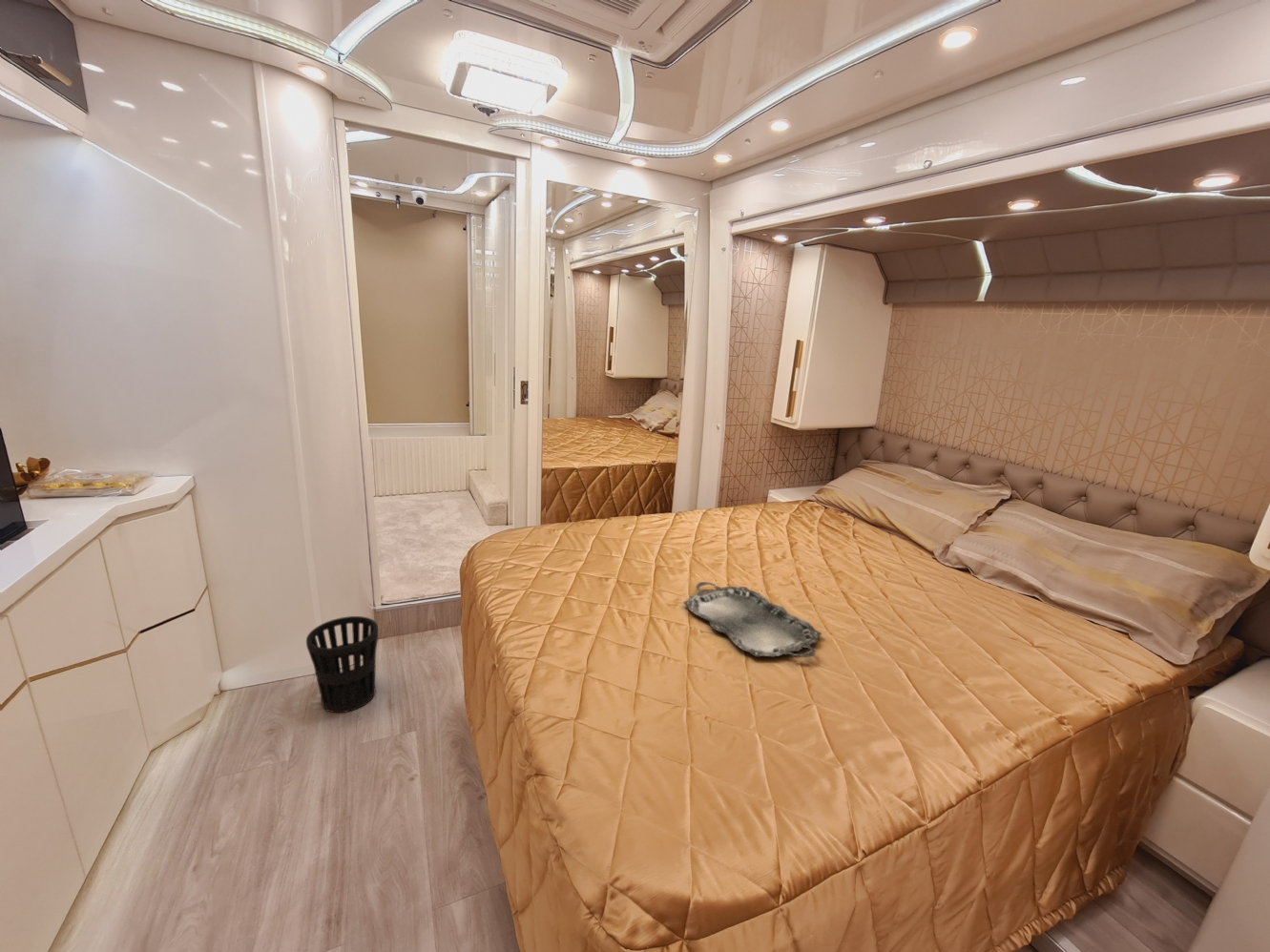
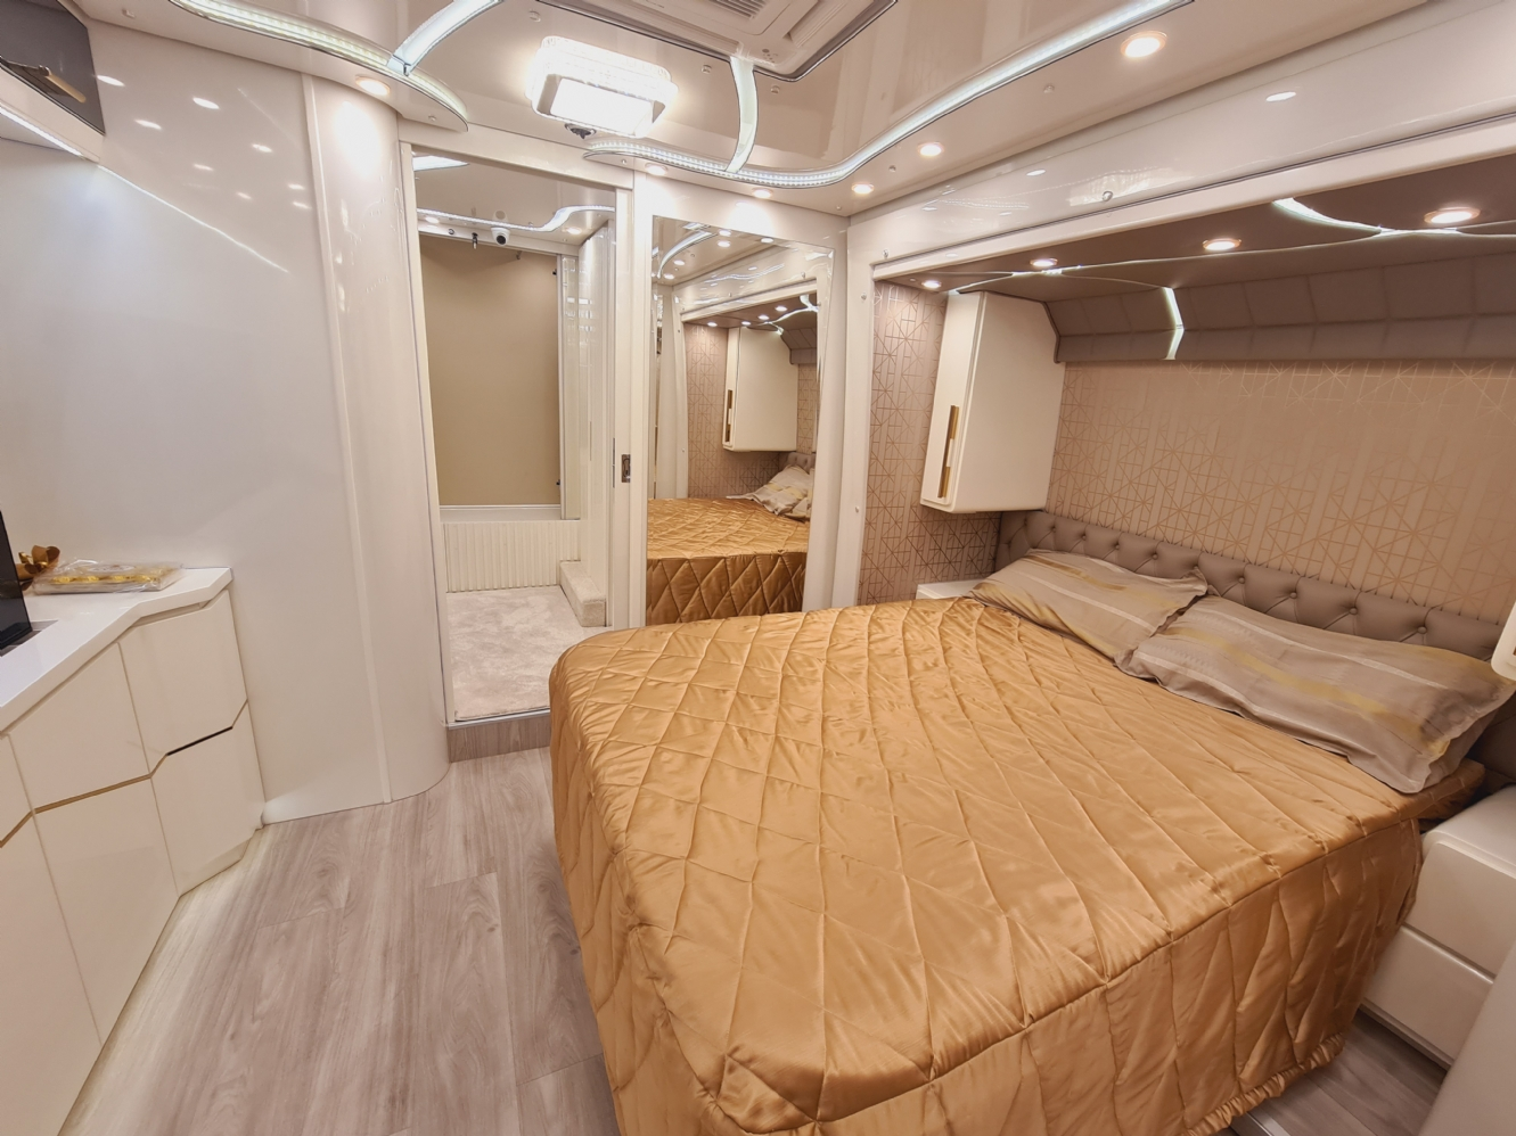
- wastebasket [305,615,379,714]
- serving tray [682,581,822,658]
